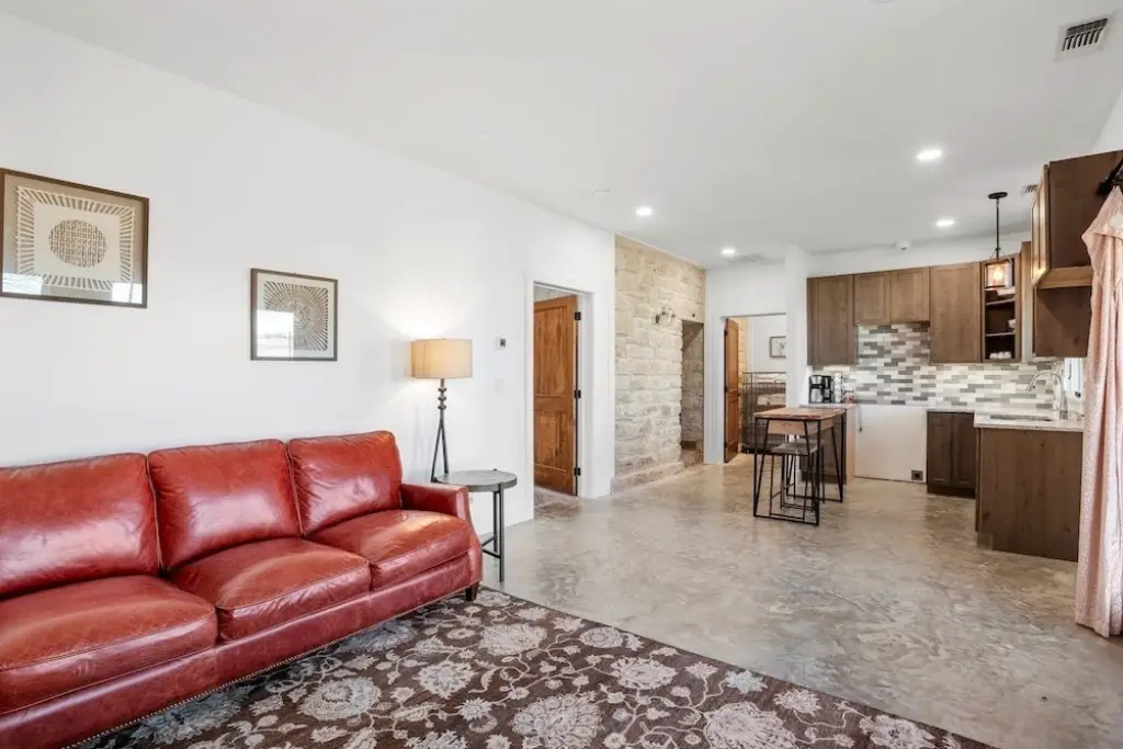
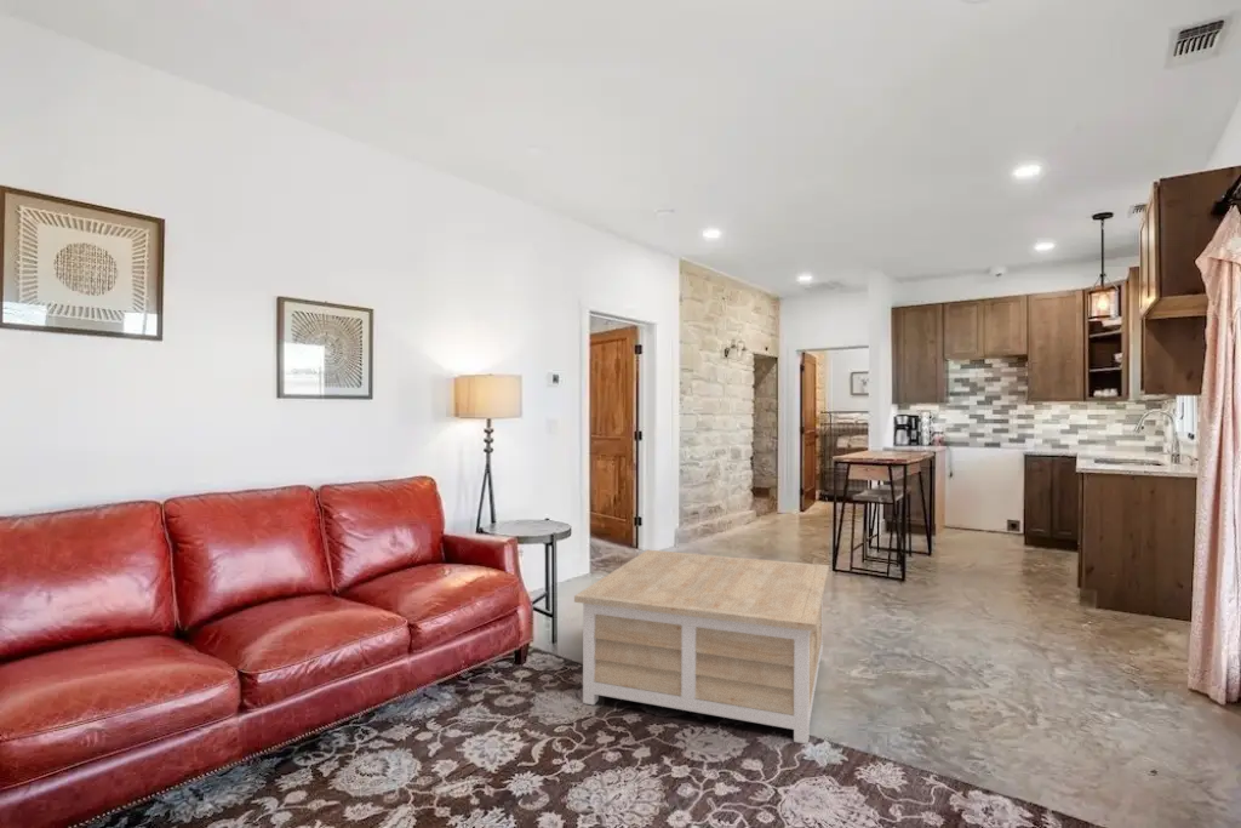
+ coffee table [573,549,830,746]
